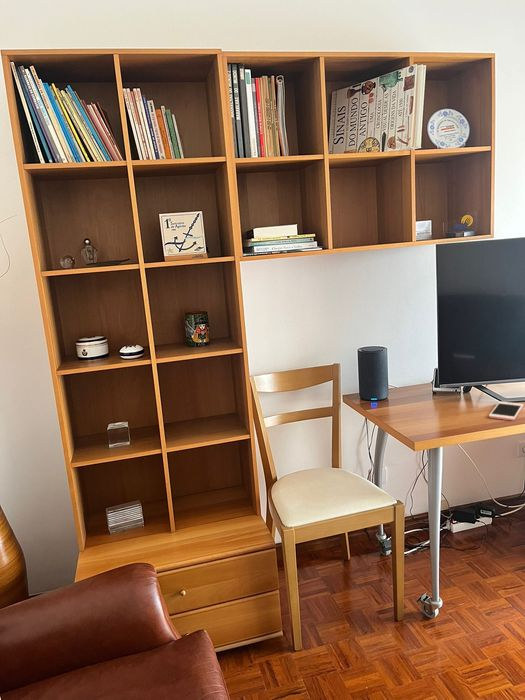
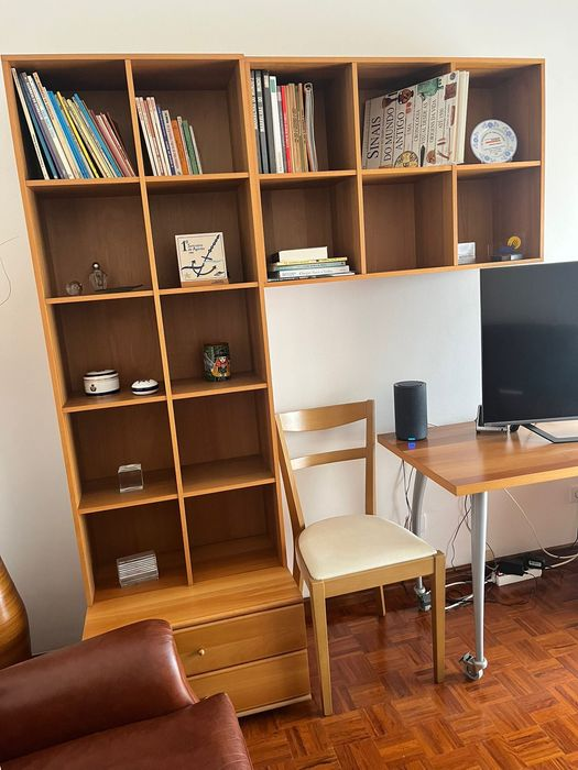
- cell phone [488,400,525,422]
